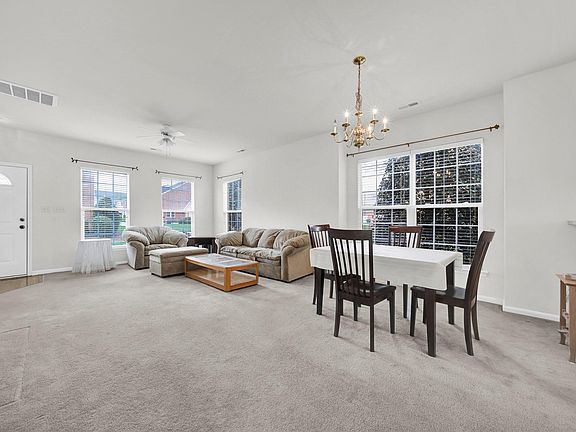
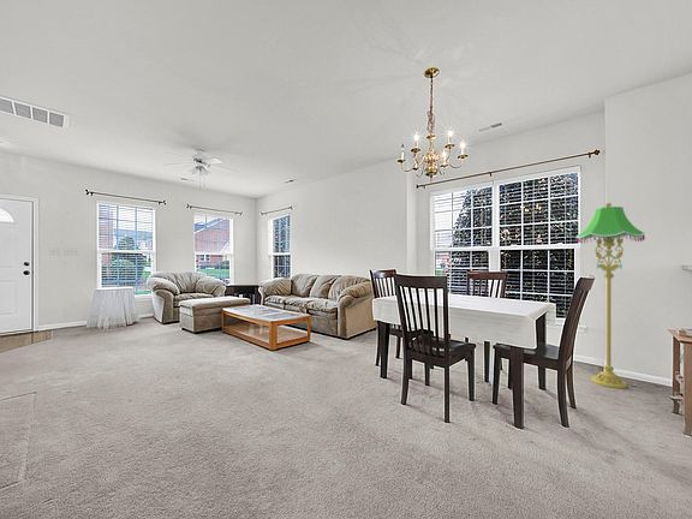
+ floor lamp [575,202,646,389]
